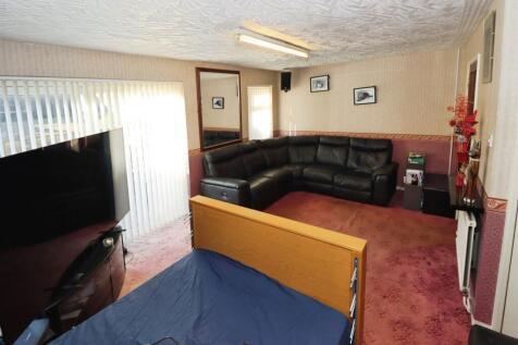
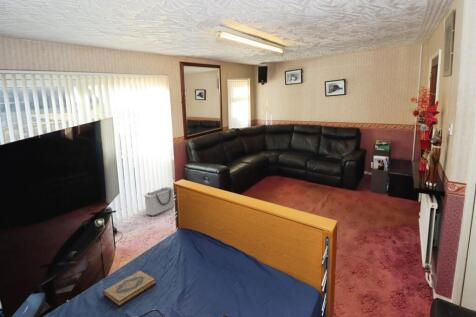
+ storage bin [143,186,175,216]
+ hardback book [102,269,157,308]
